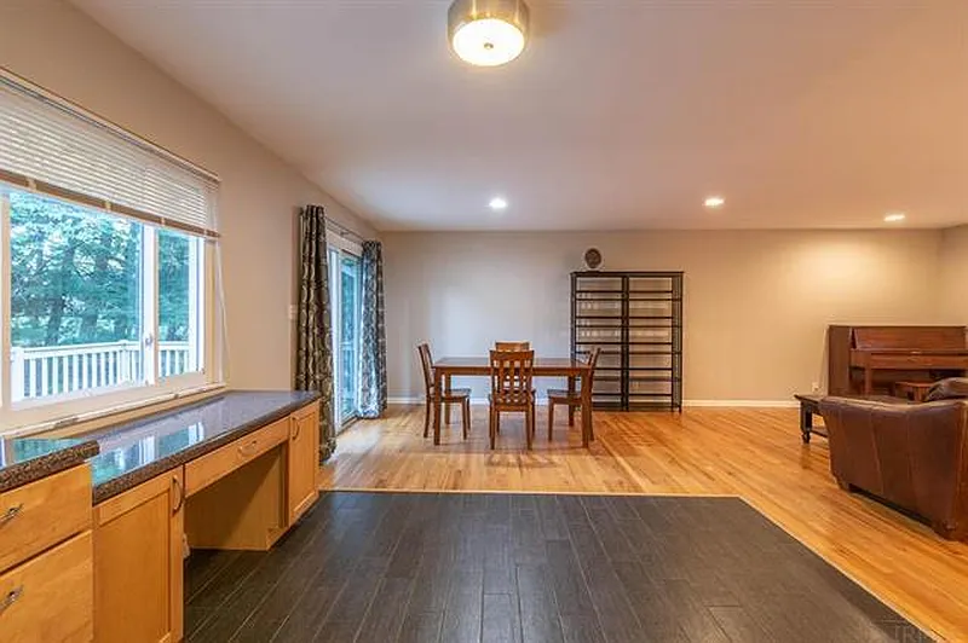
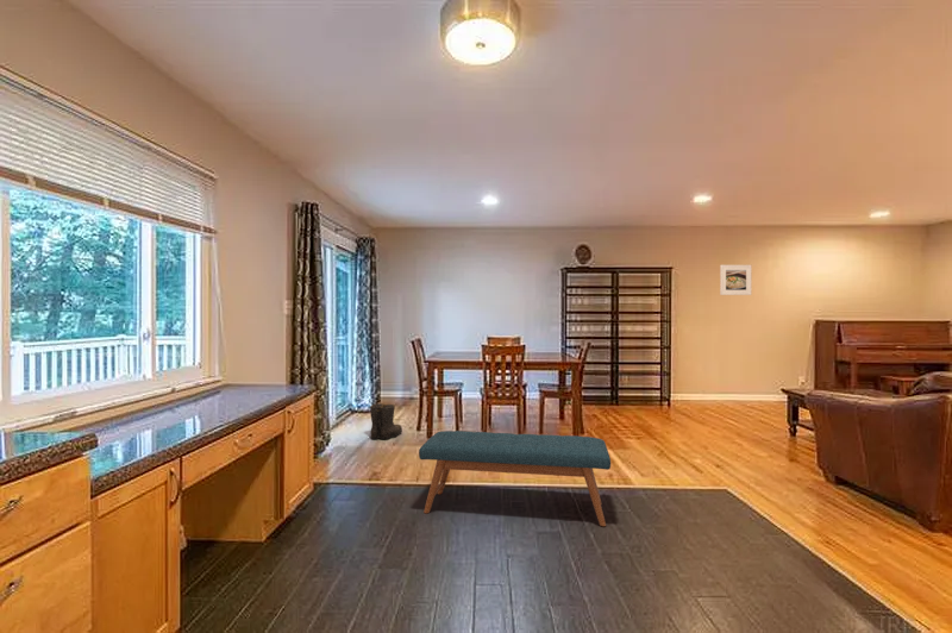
+ boots [369,402,403,440]
+ bench [418,430,612,527]
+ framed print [719,264,752,296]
